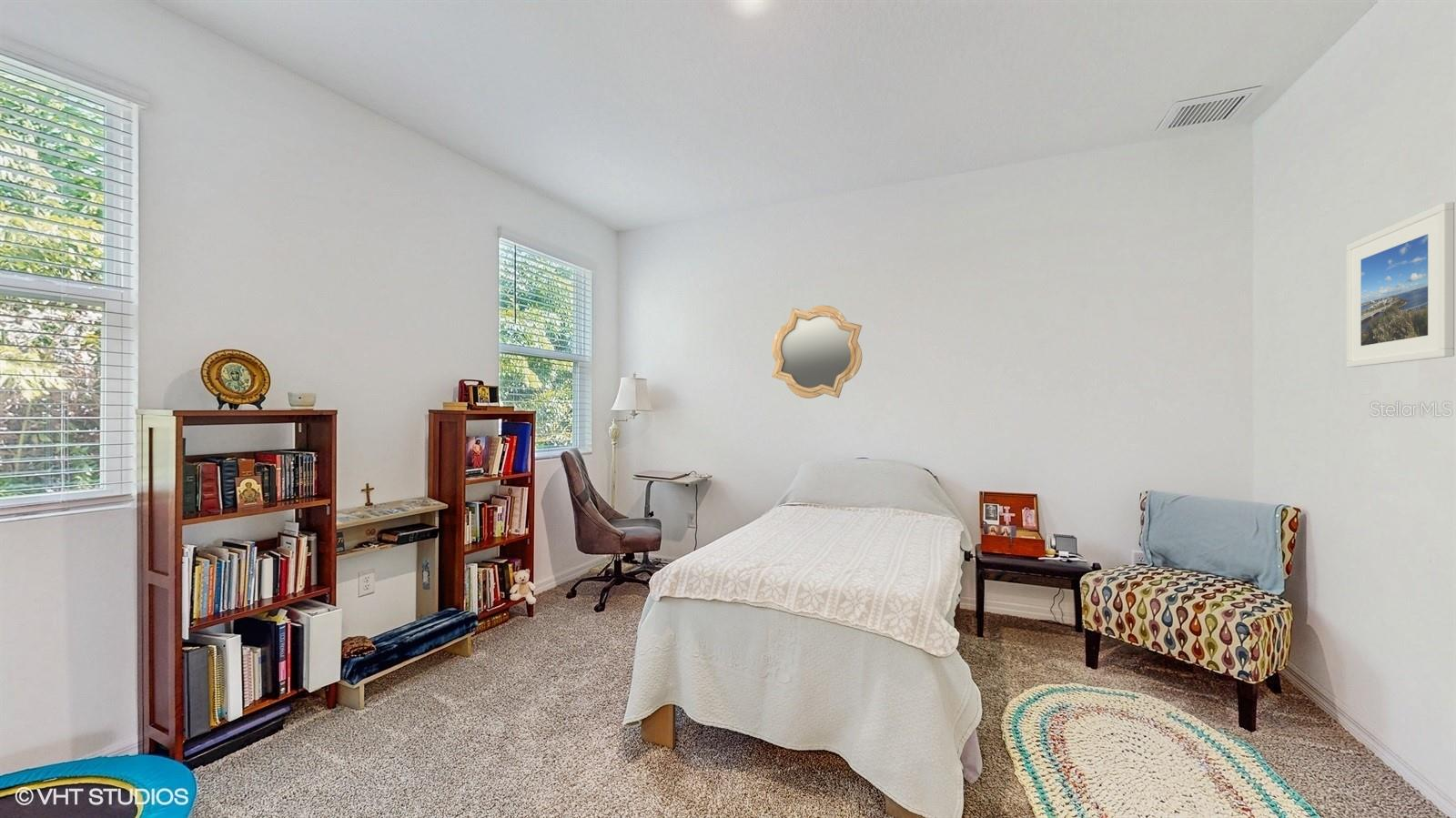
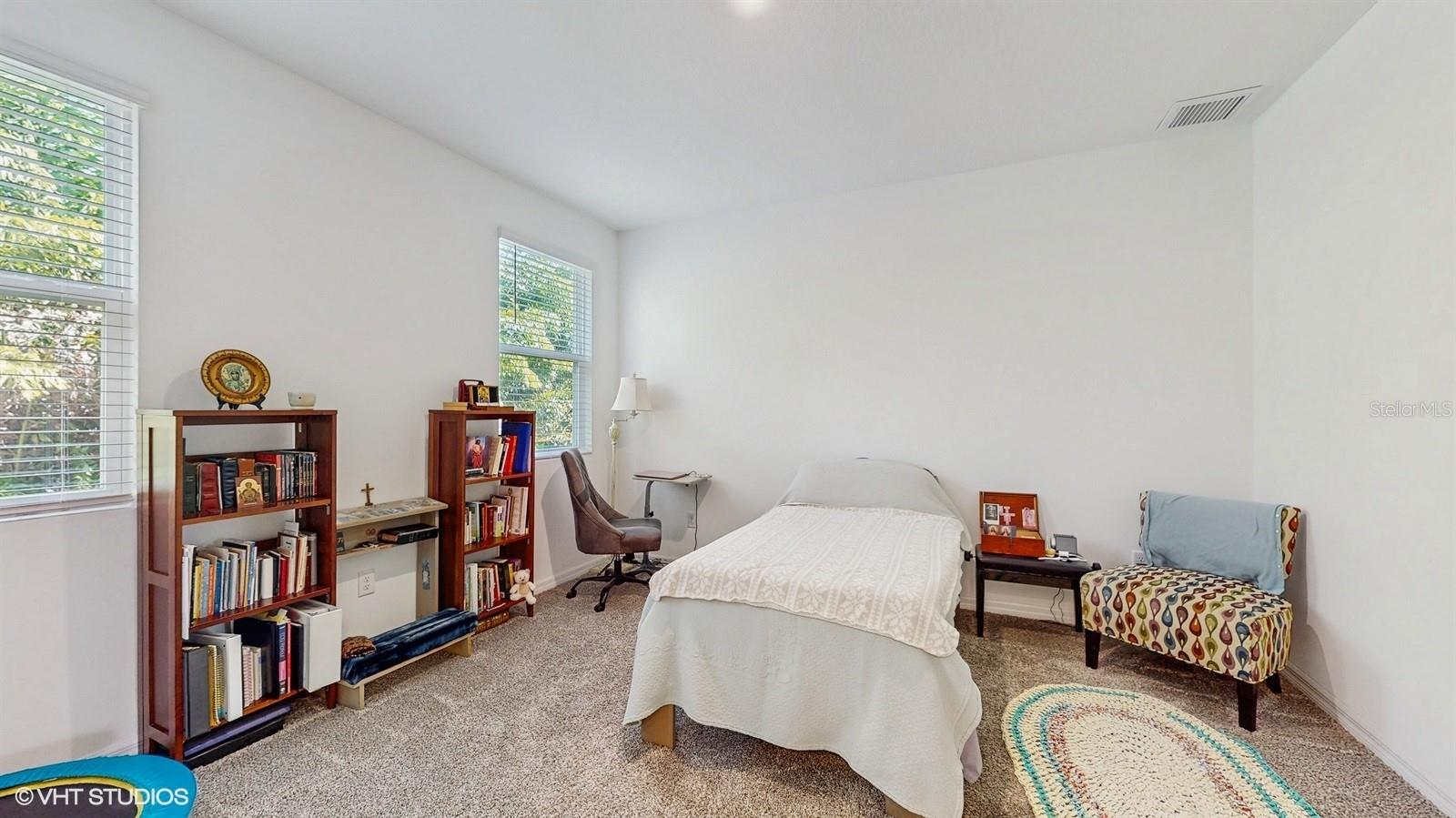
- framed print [1346,201,1455,369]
- mirror [771,305,863,399]
